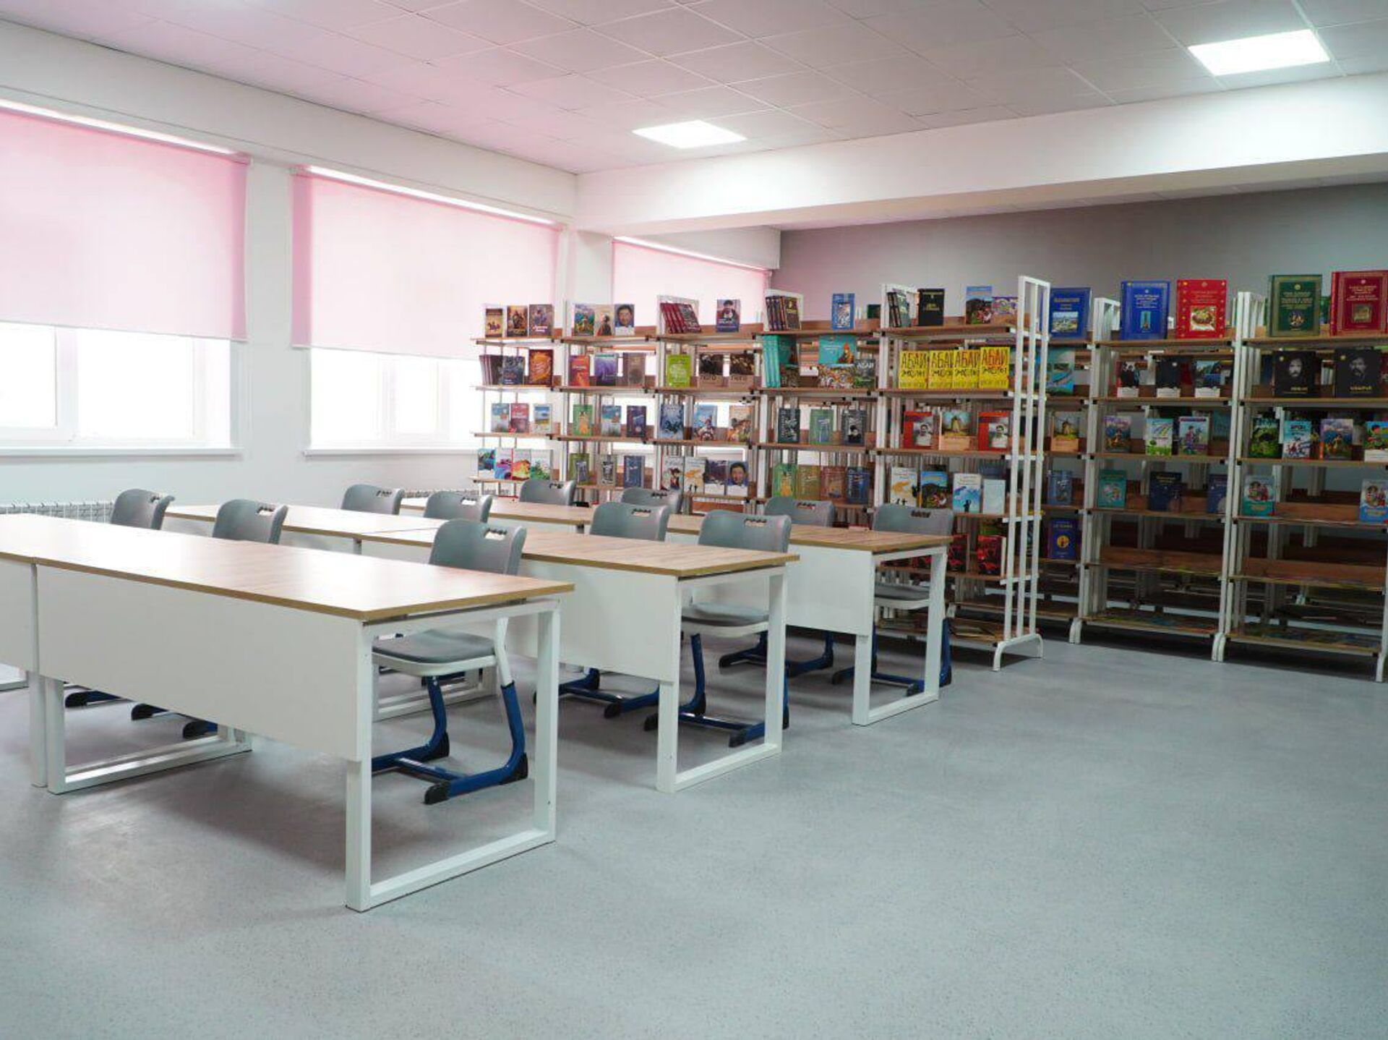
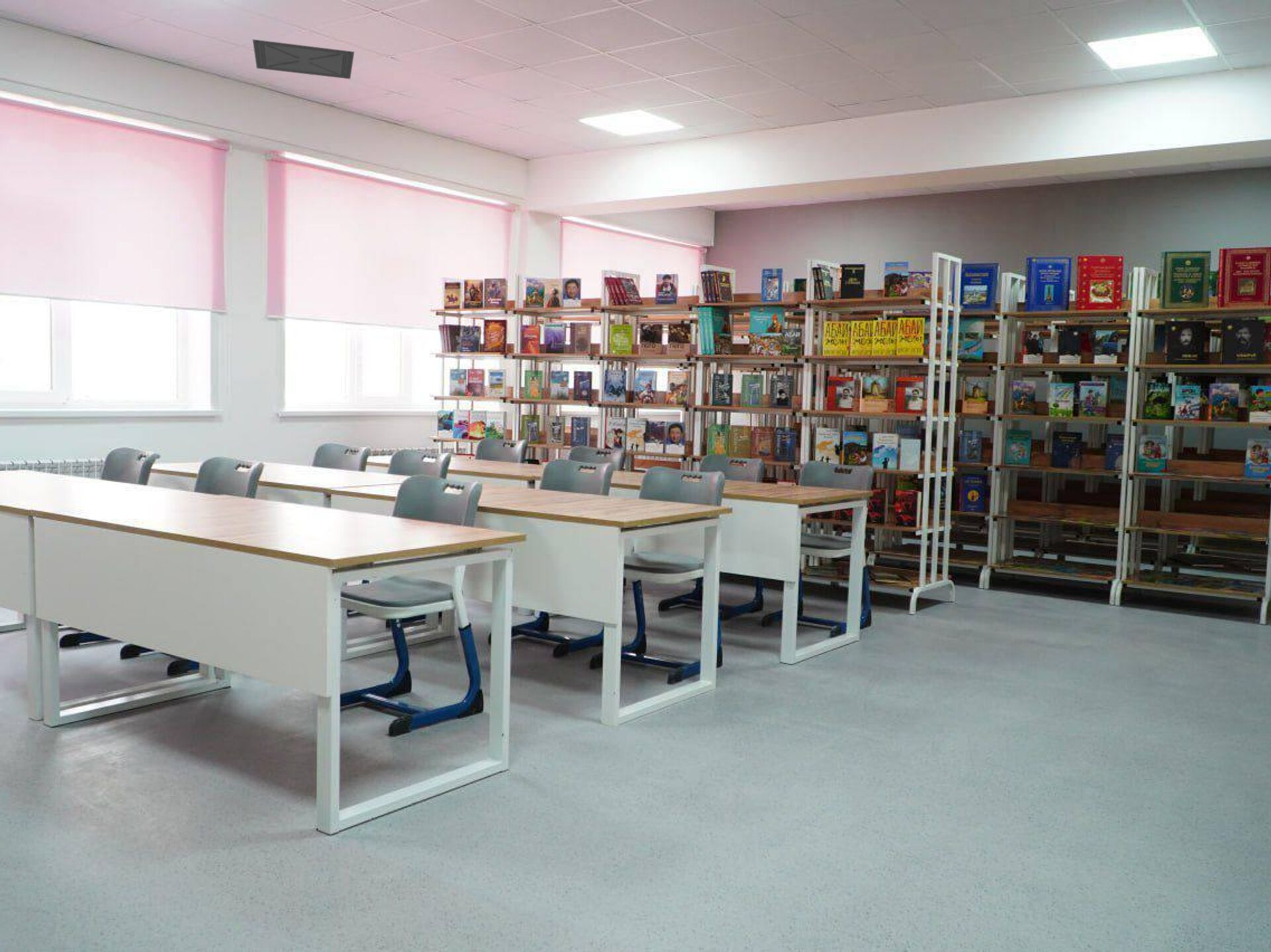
+ ceiling vent [252,38,355,79]
